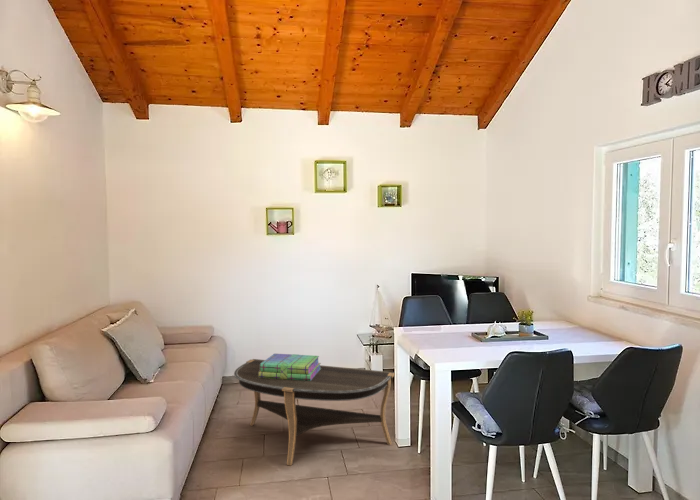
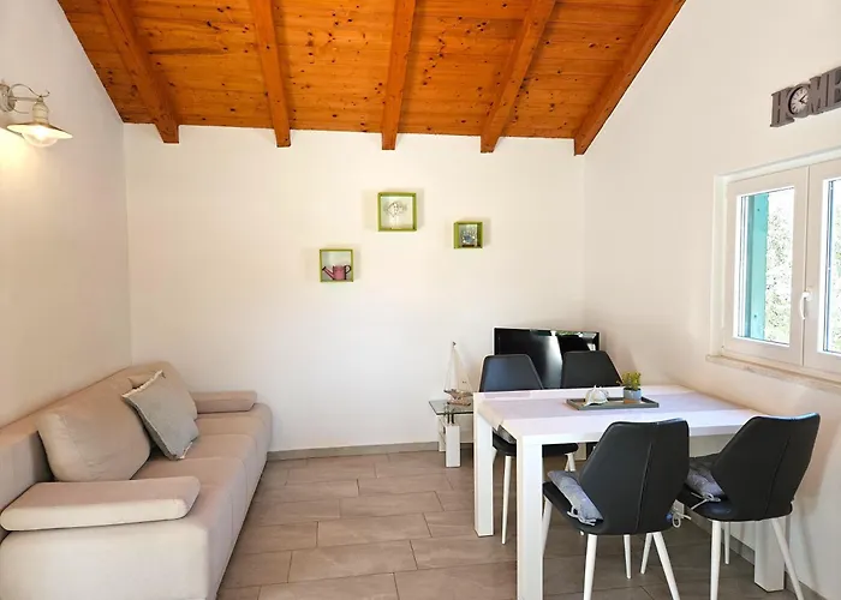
- stack of books [258,353,322,381]
- coffee table [233,358,396,467]
